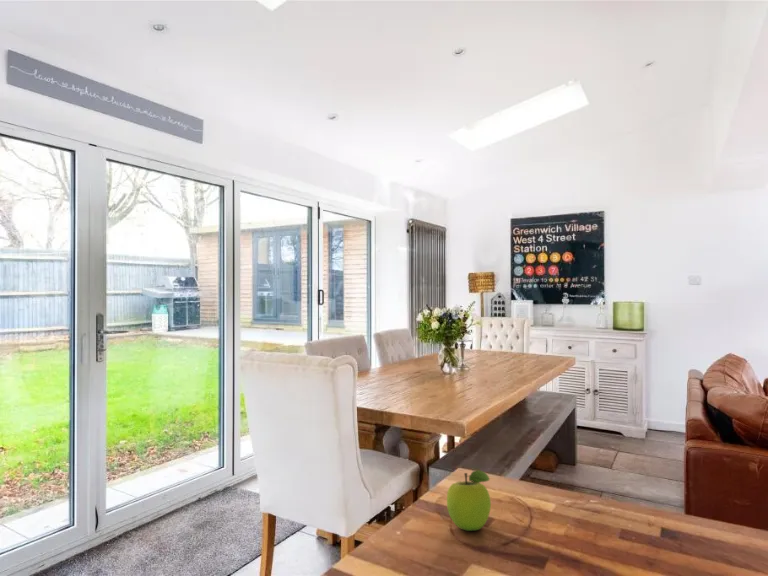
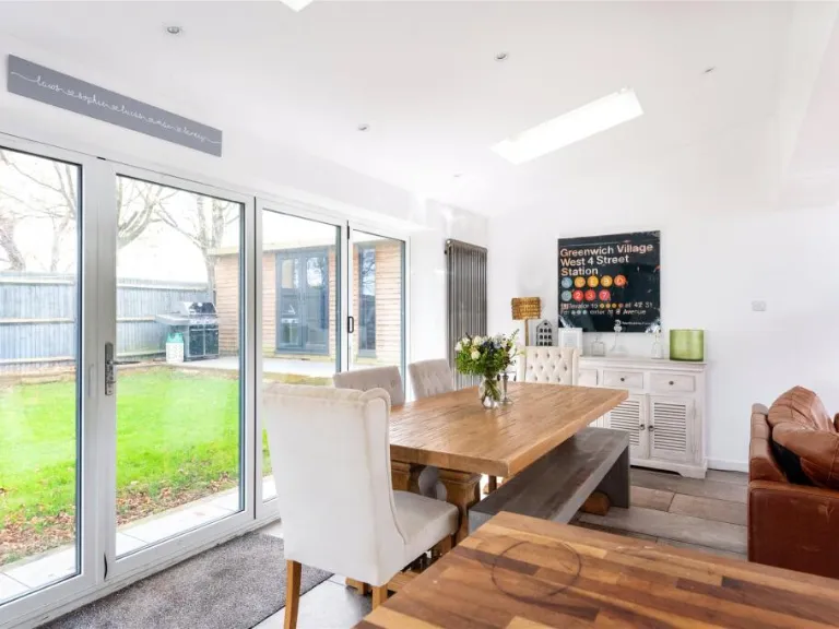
- fruit [446,469,492,532]
